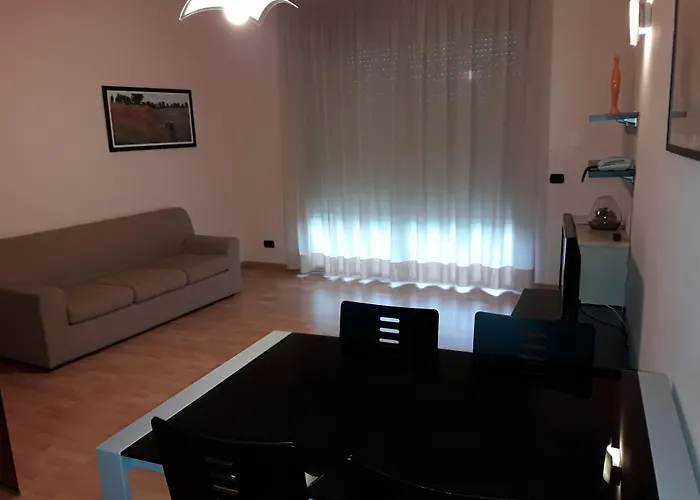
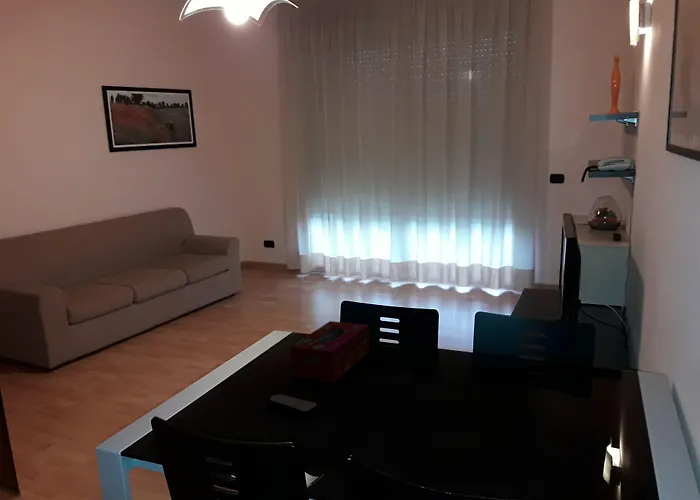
+ tissue box [289,320,370,384]
+ remote control [266,393,321,419]
